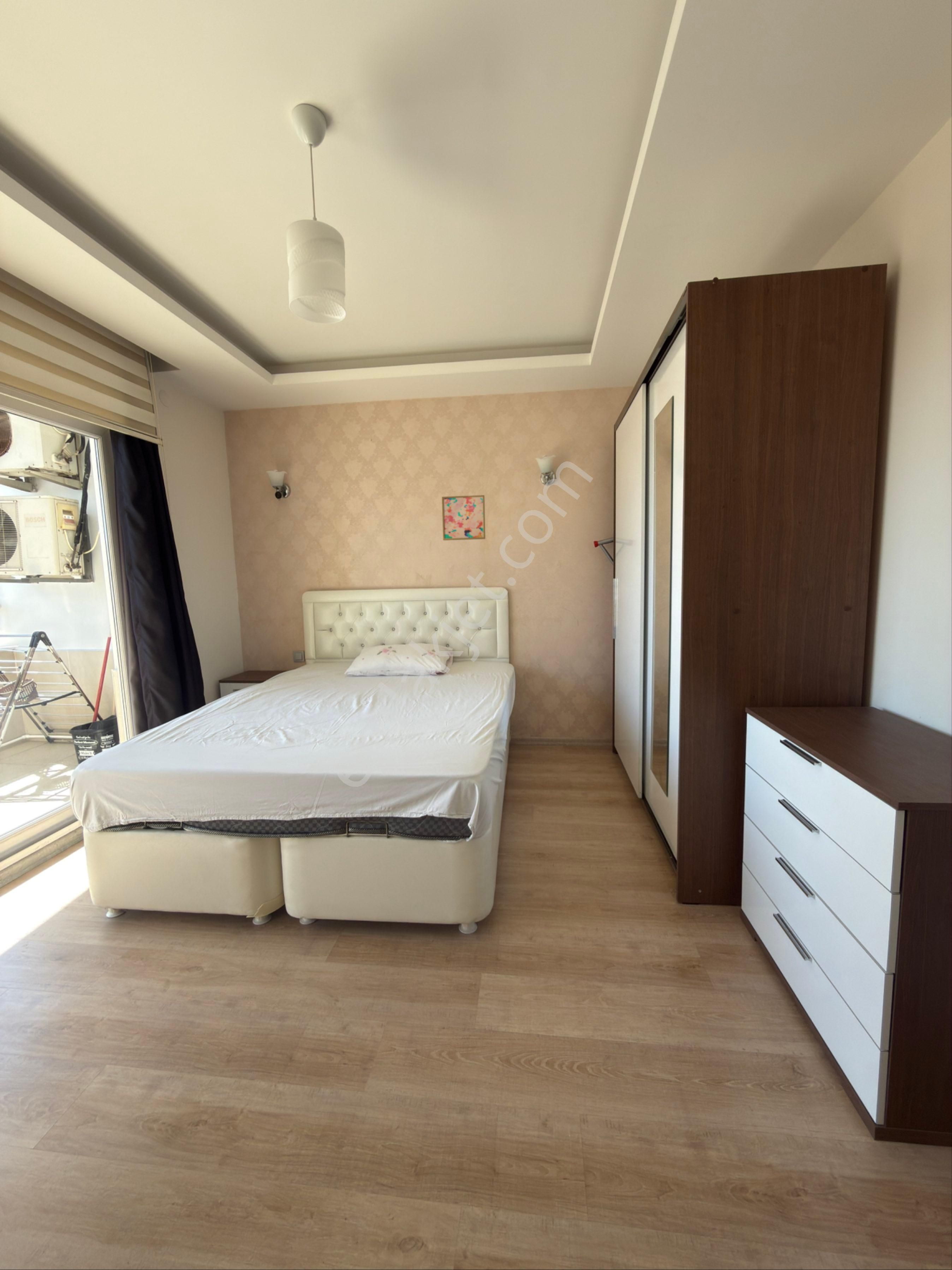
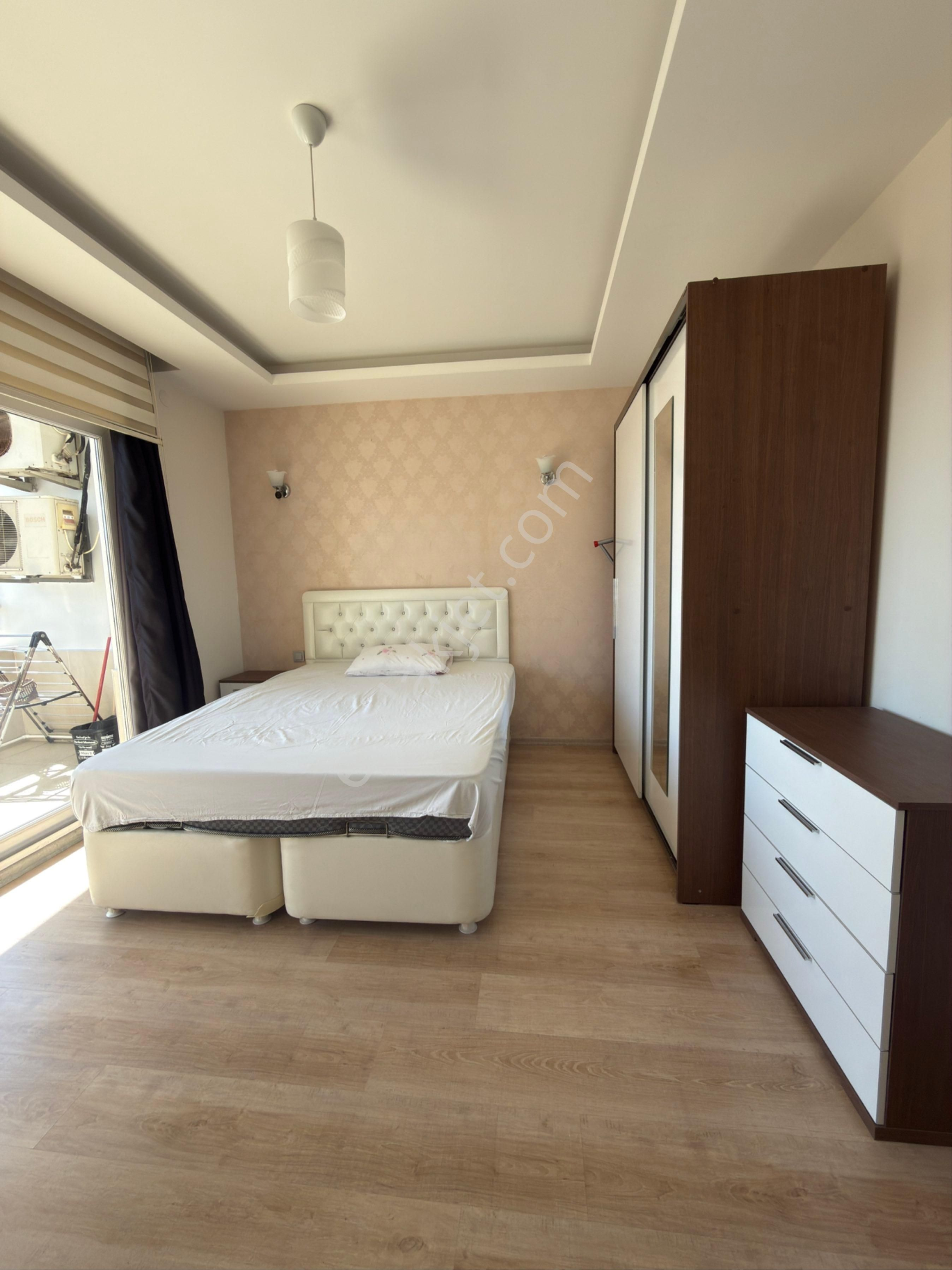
- wall art [441,495,486,541]
